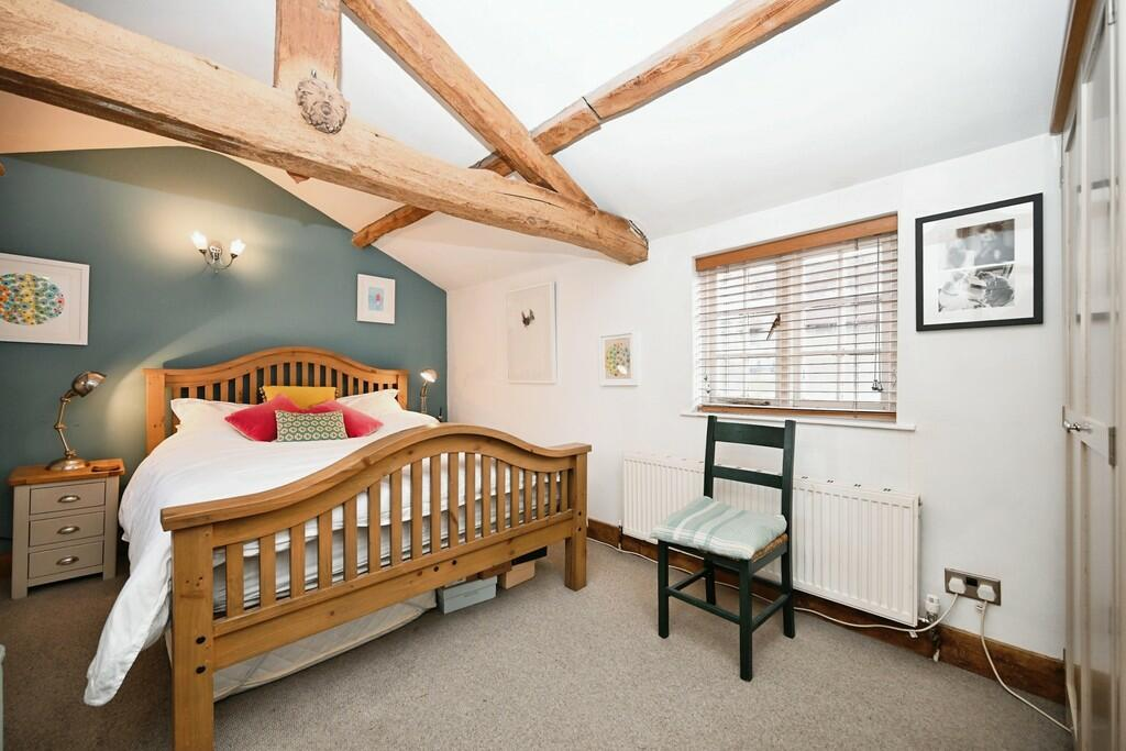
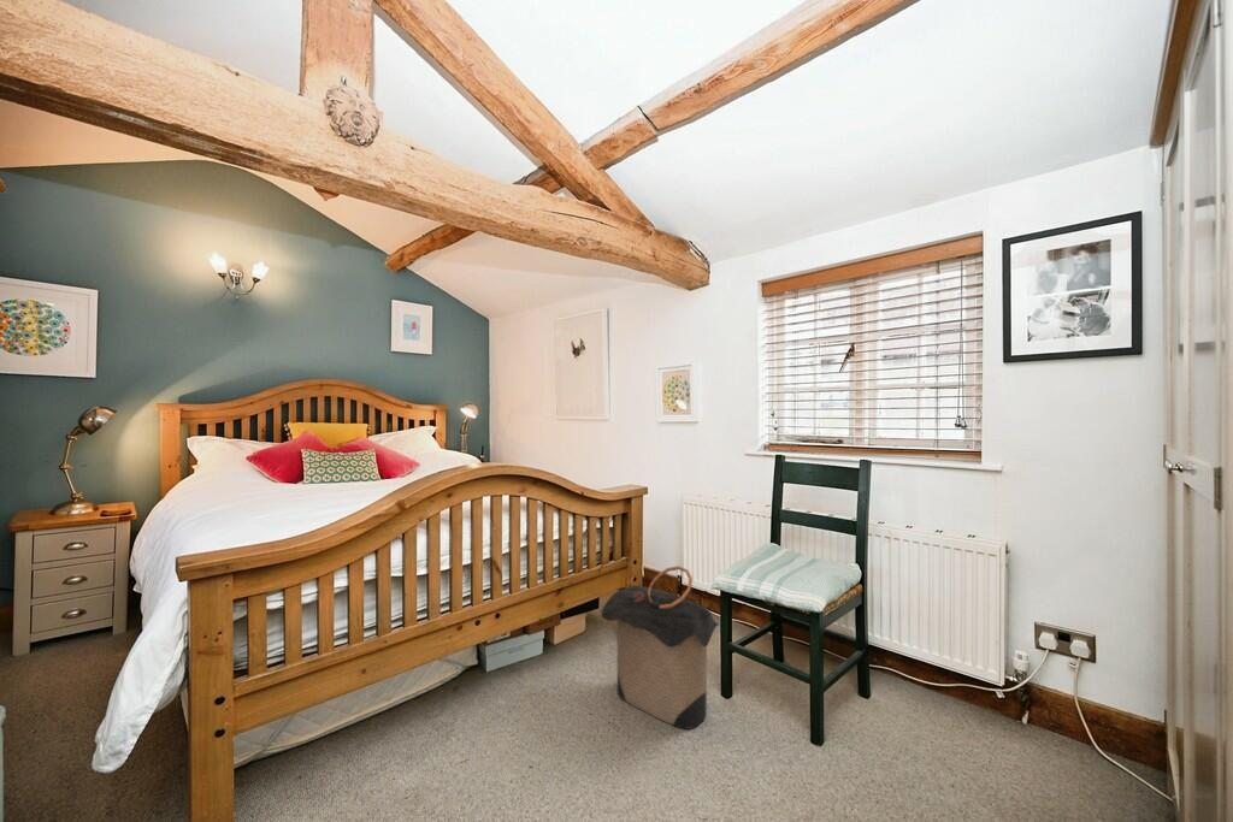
+ laundry hamper [600,564,722,731]
